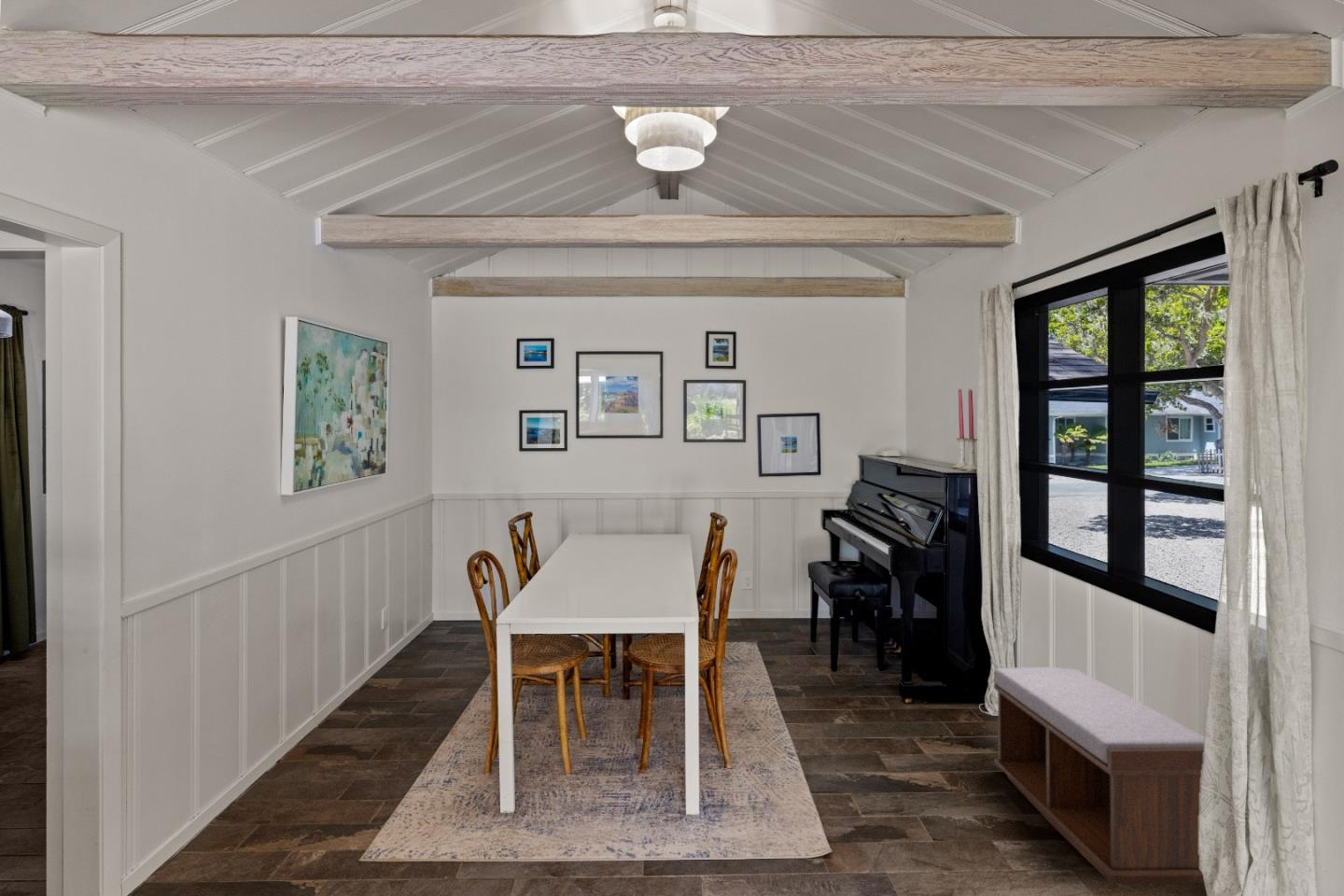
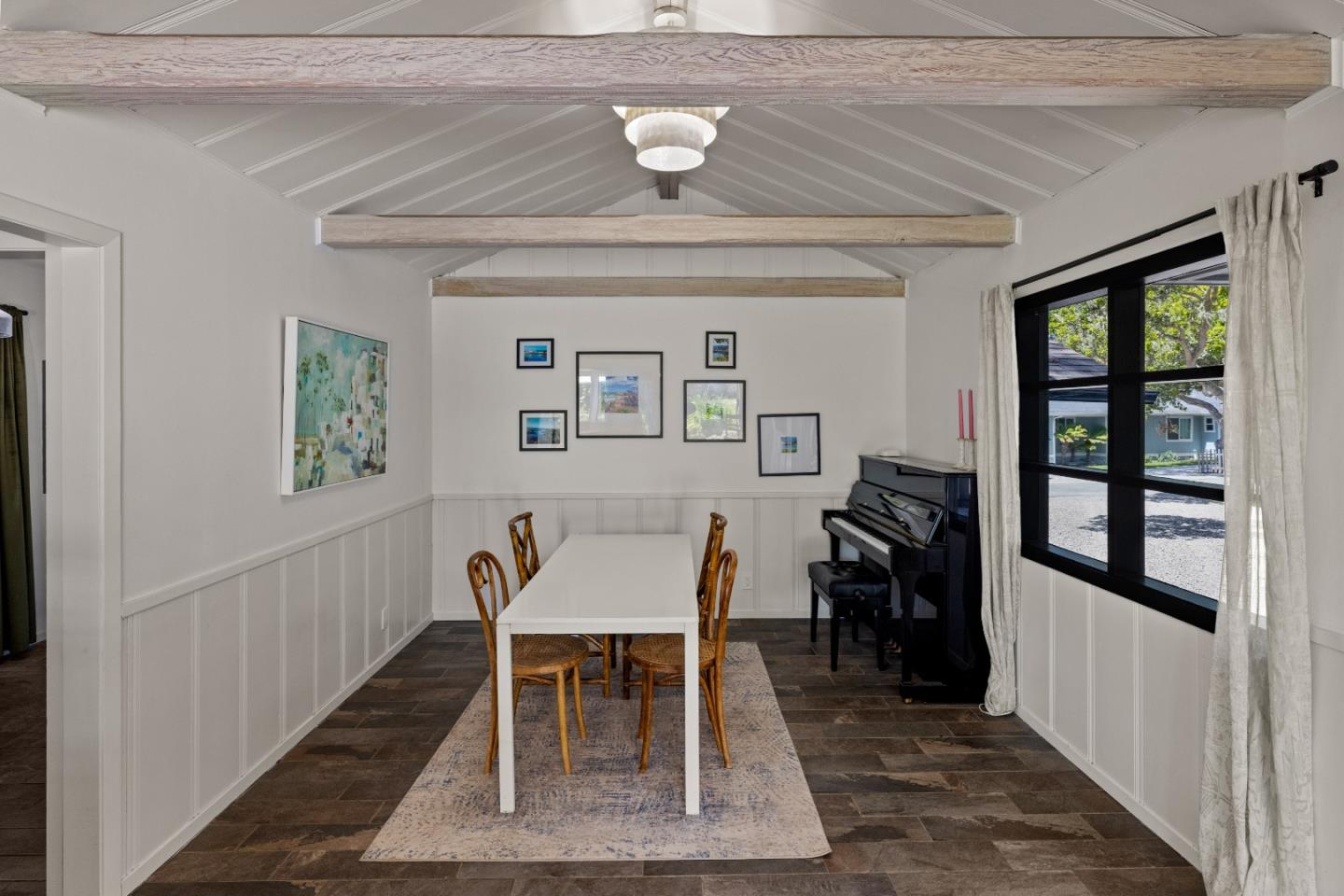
- bench [993,666,1205,884]
